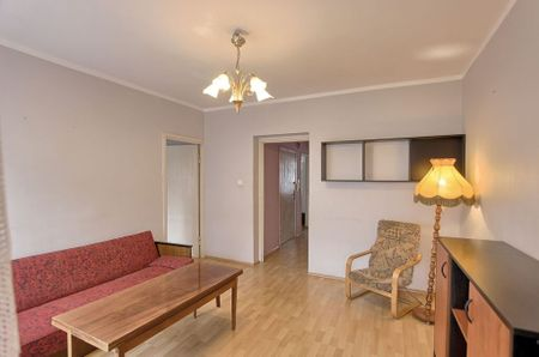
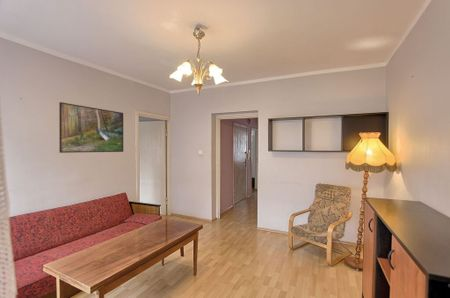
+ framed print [58,101,124,154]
